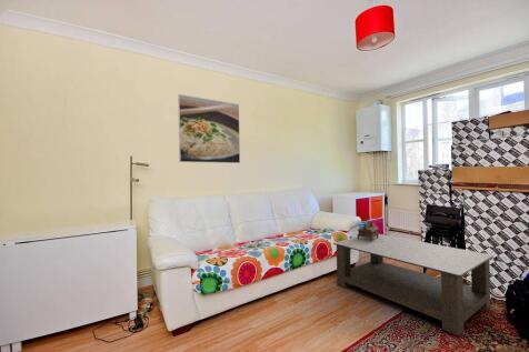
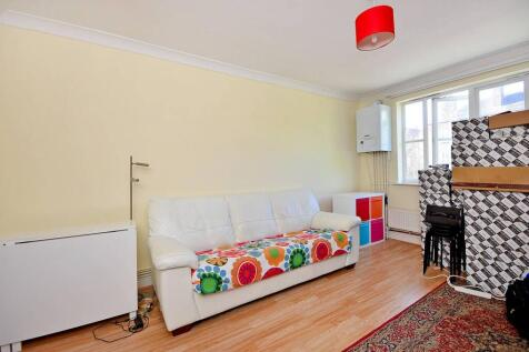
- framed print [177,93,241,164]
- coffee table [332,233,495,338]
- decorative box [356,219,380,242]
